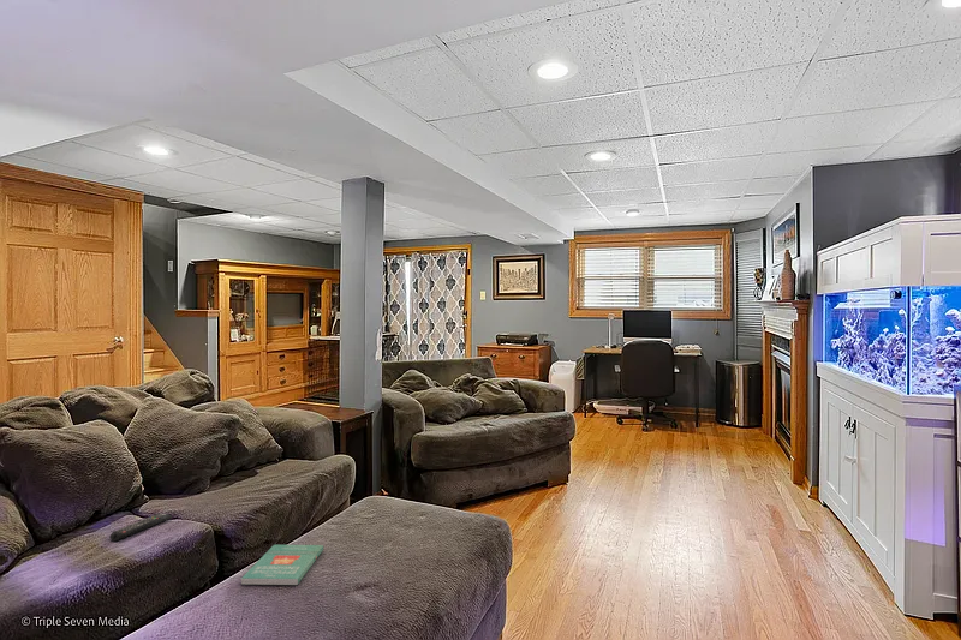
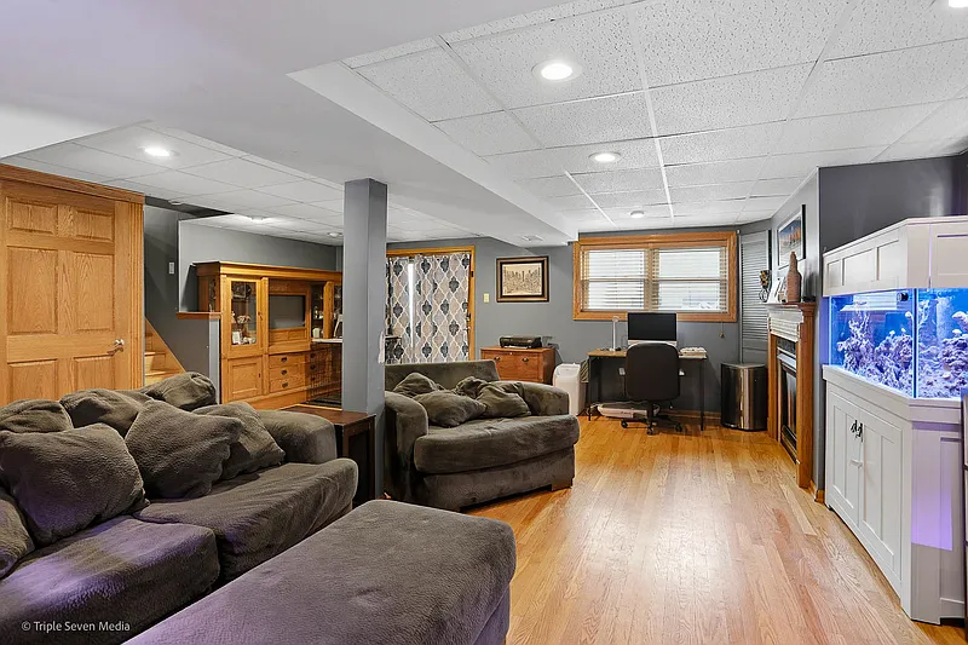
- book [240,544,324,586]
- remote control [108,512,173,542]
